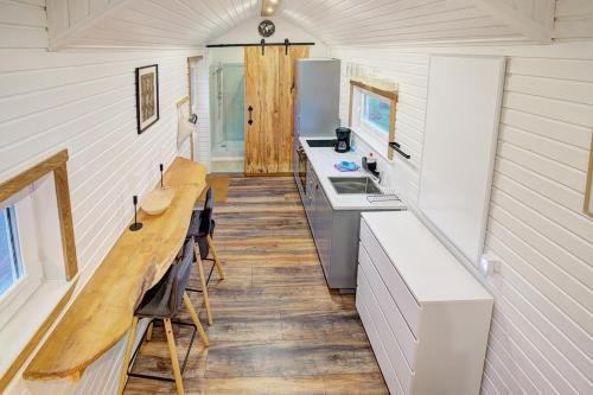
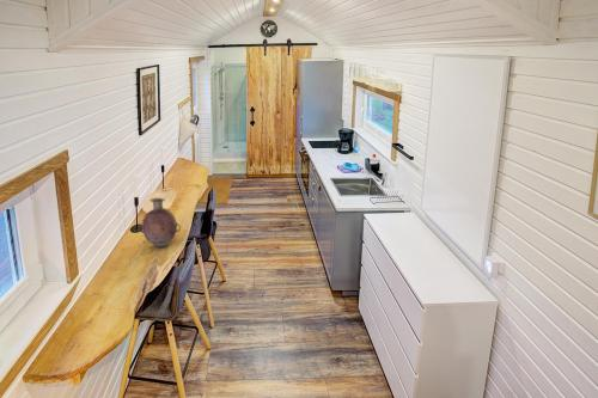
+ vase [138,197,182,249]
